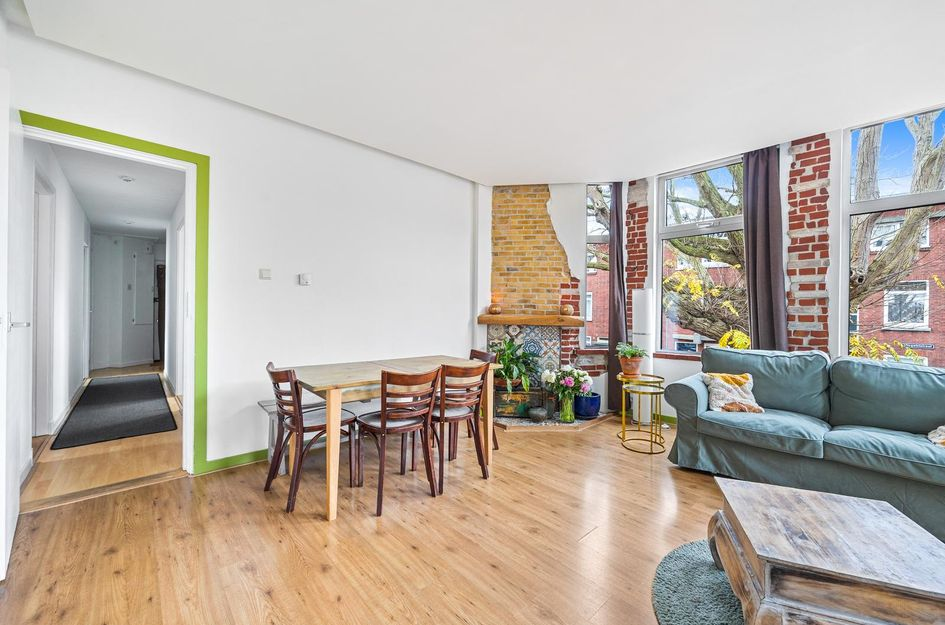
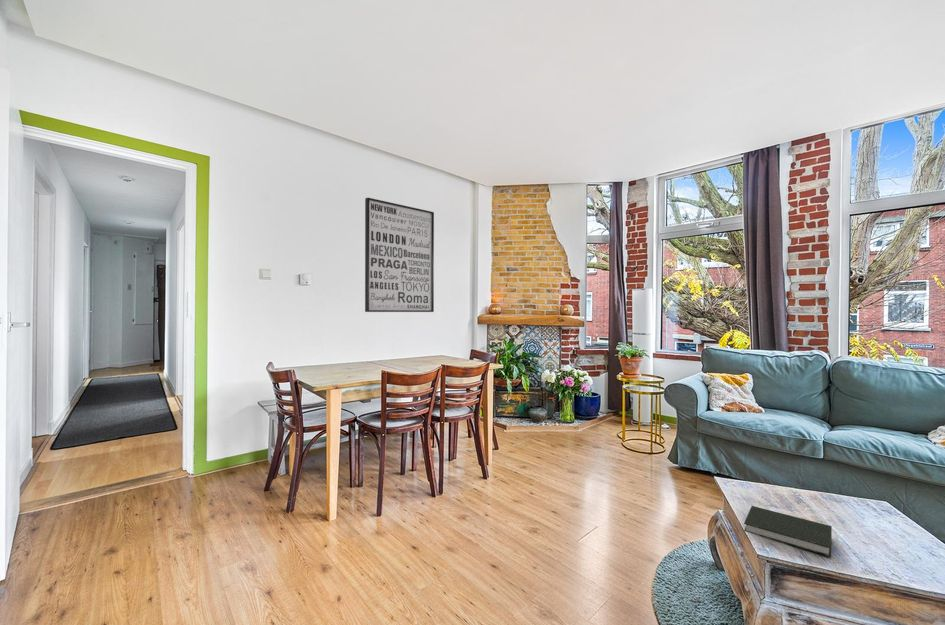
+ book [743,505,833,558]
+ wall art [364,197,435,313]
